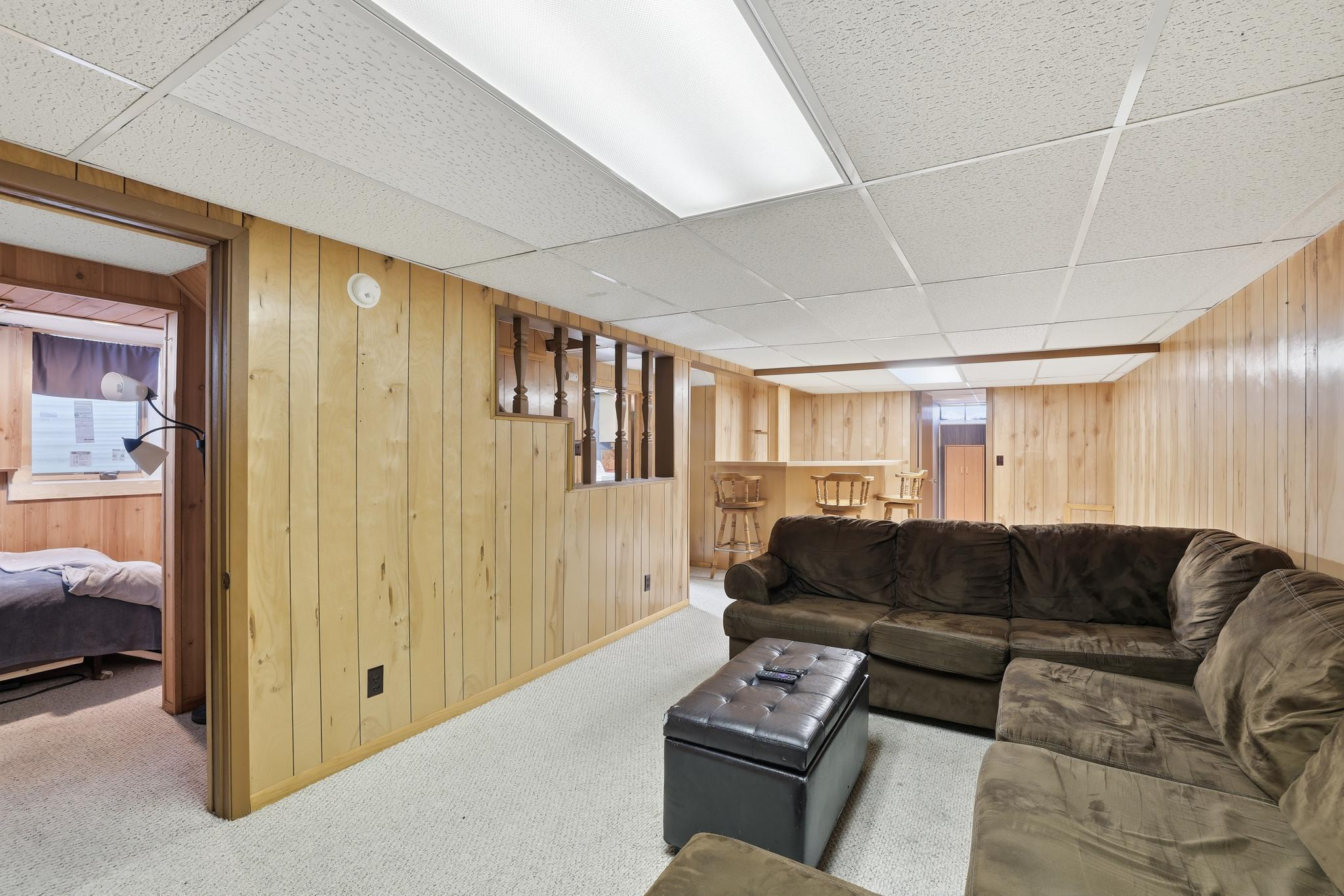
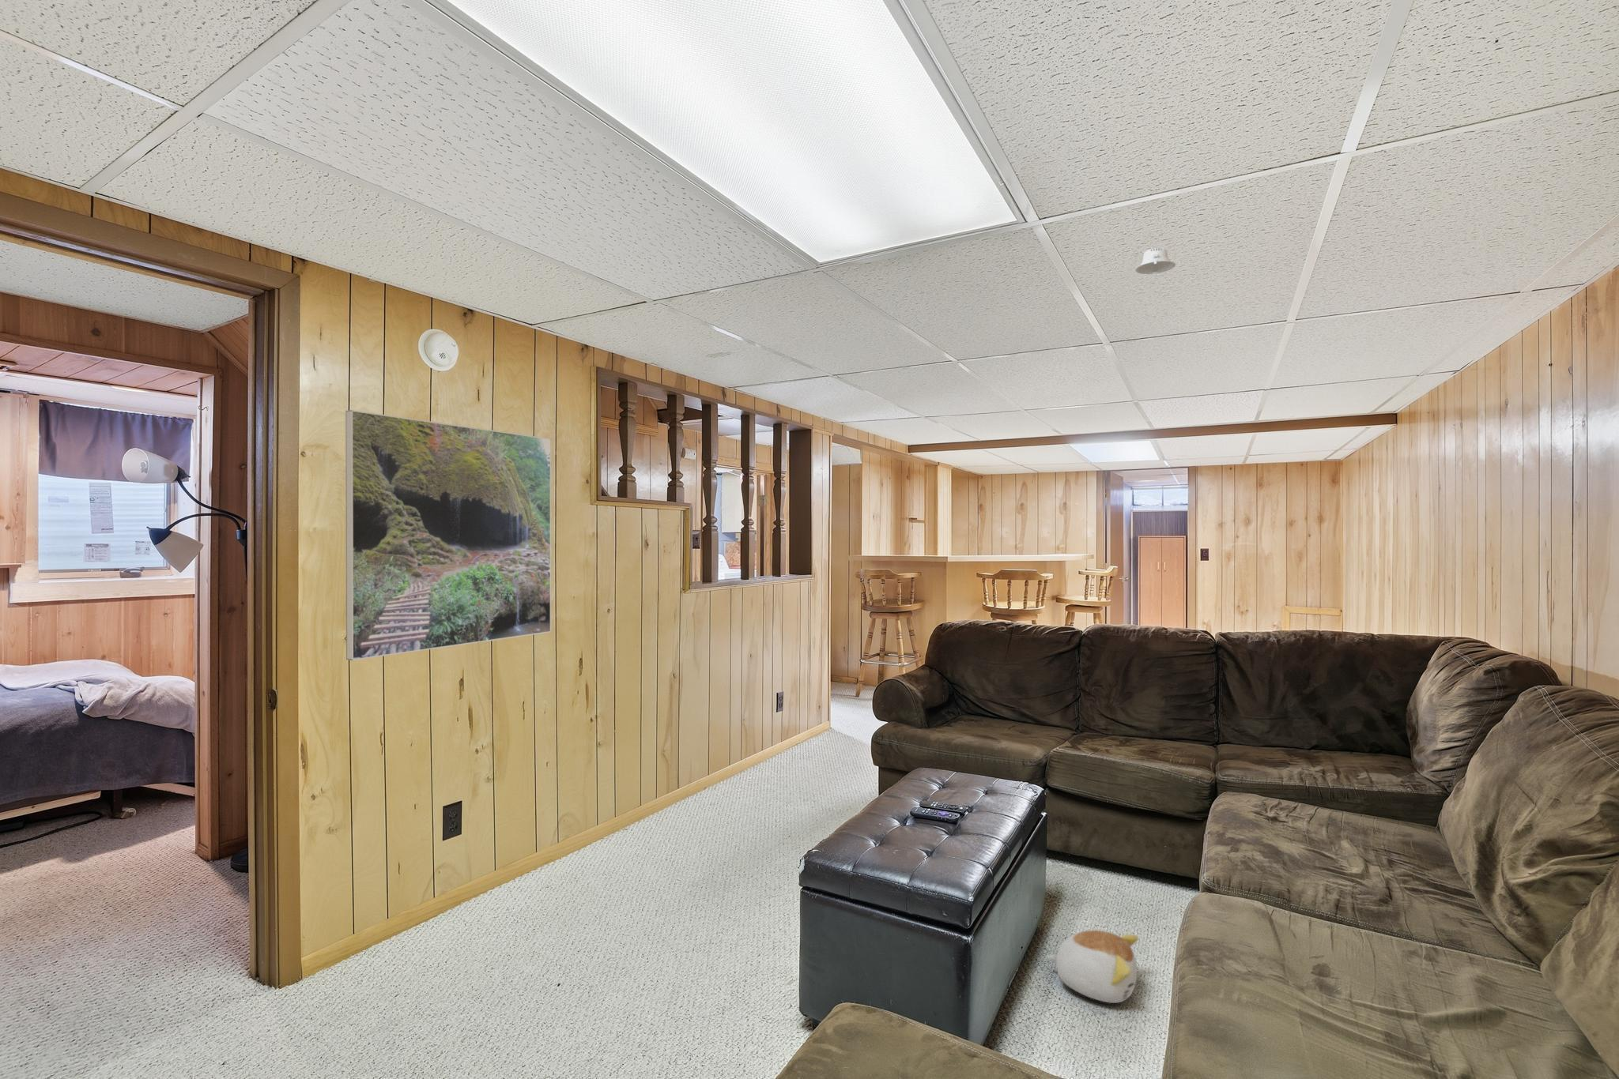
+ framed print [345,409,552,661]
+ plush toy [1046,930,1140,1004]
+ recessed light [1135,247,1176,275]
